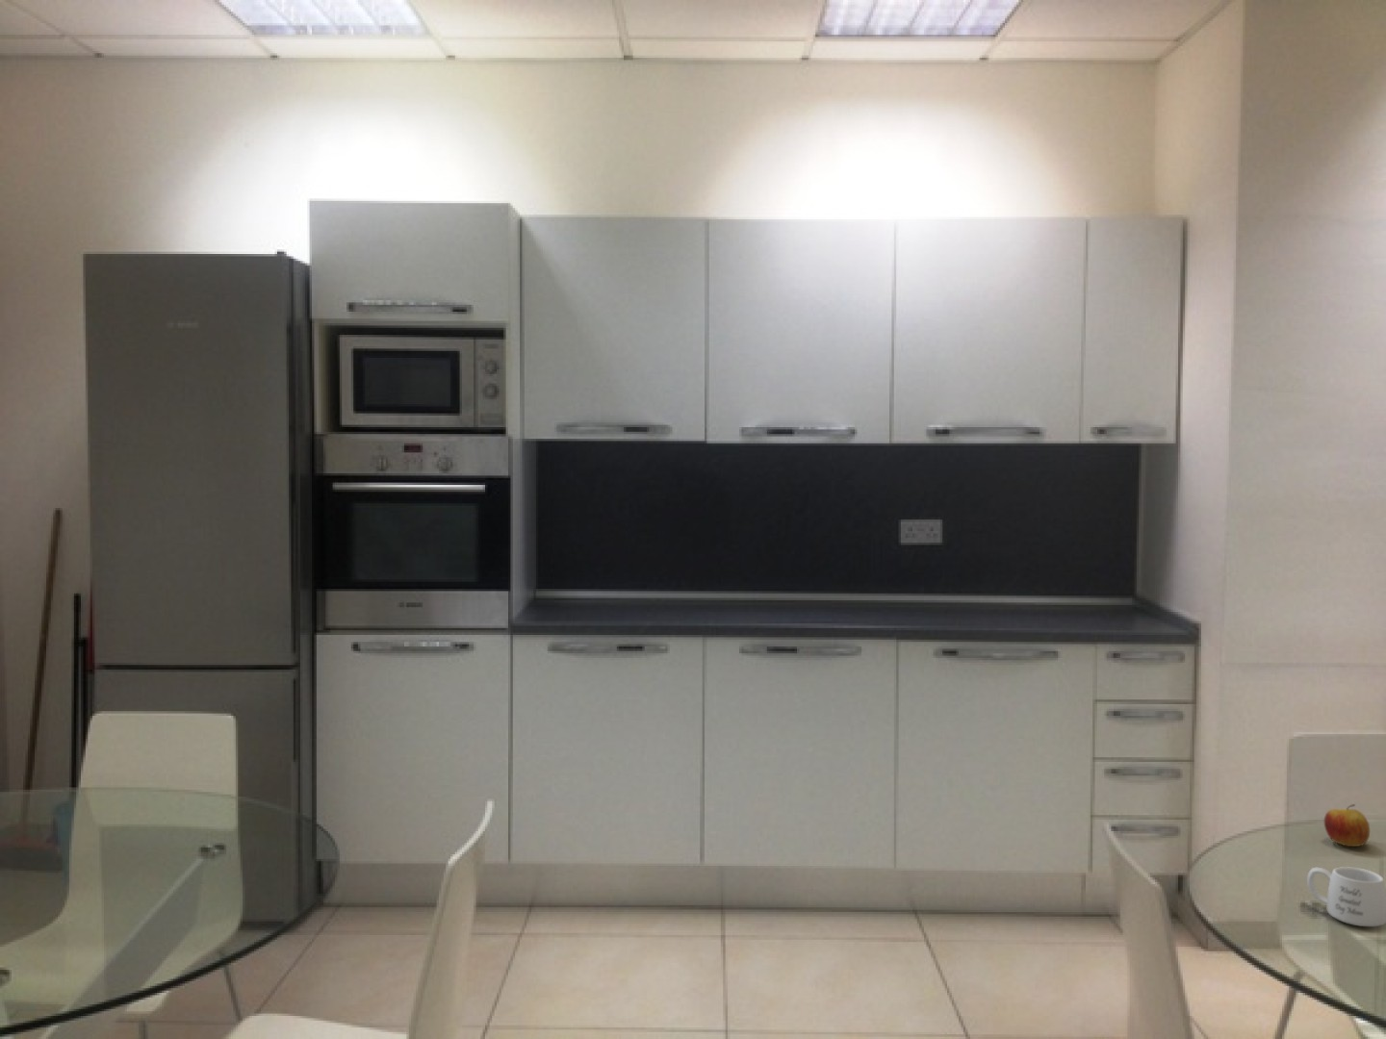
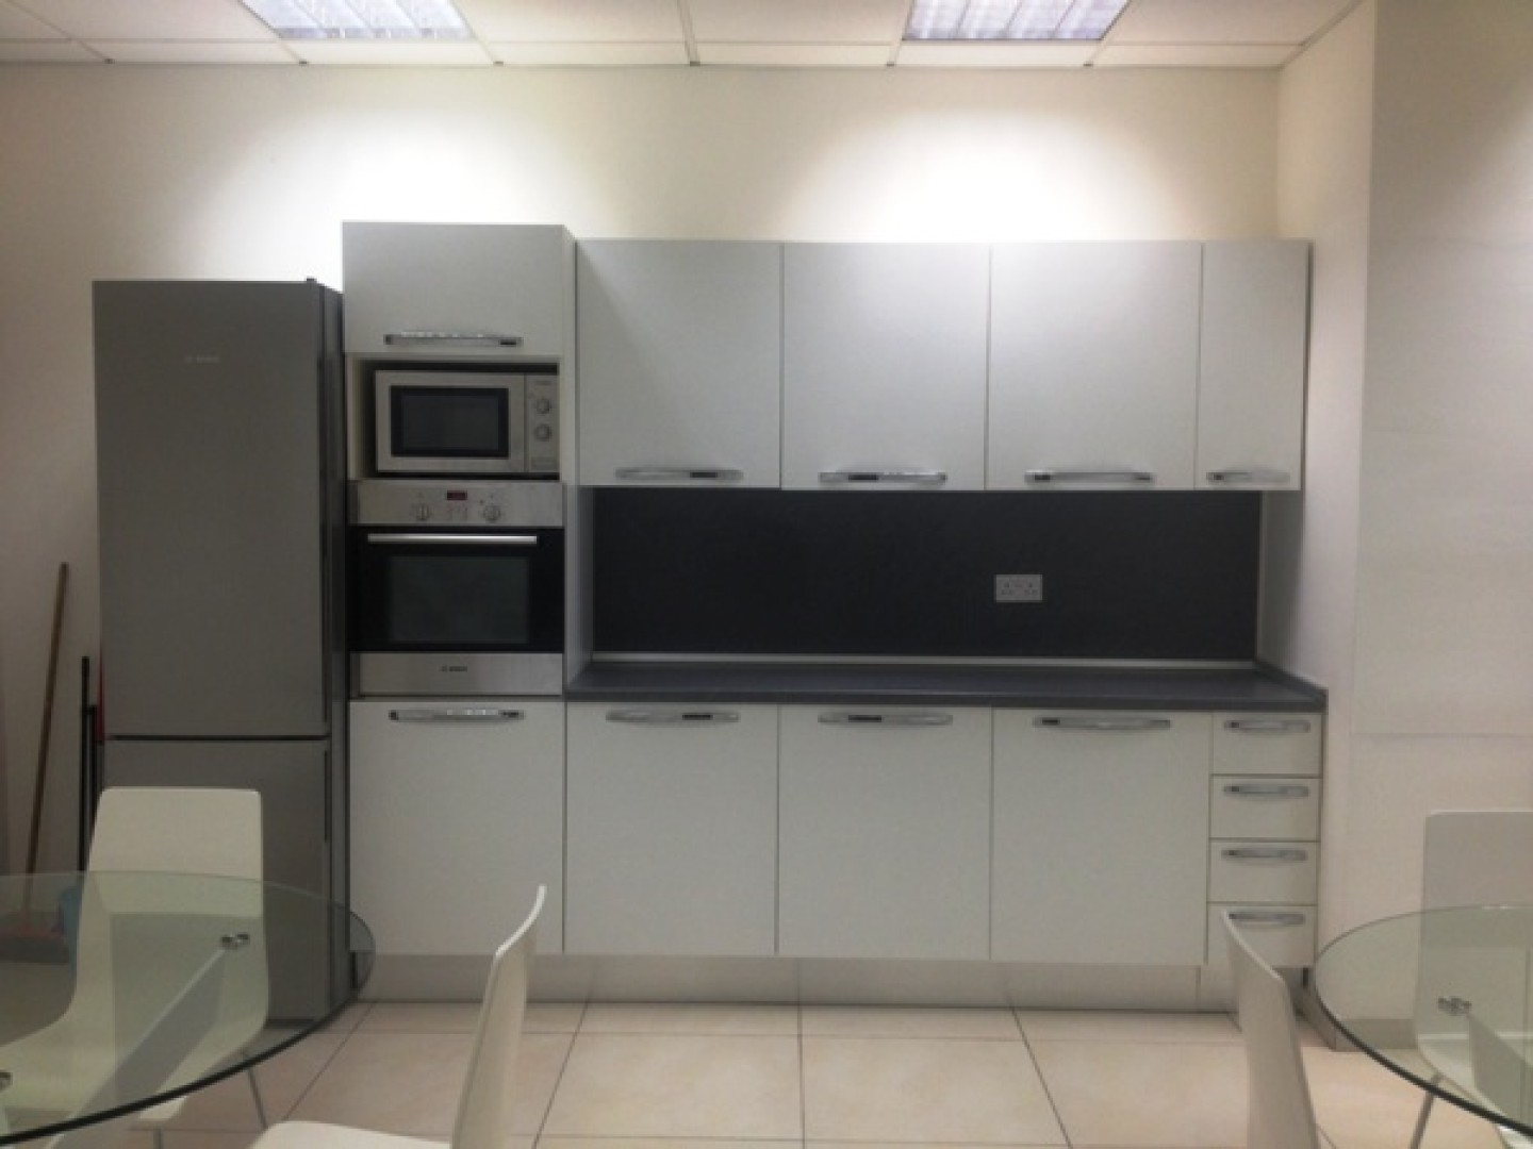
- apple [1324,803,1371,848]
- mug [1306,865,1386,928]
